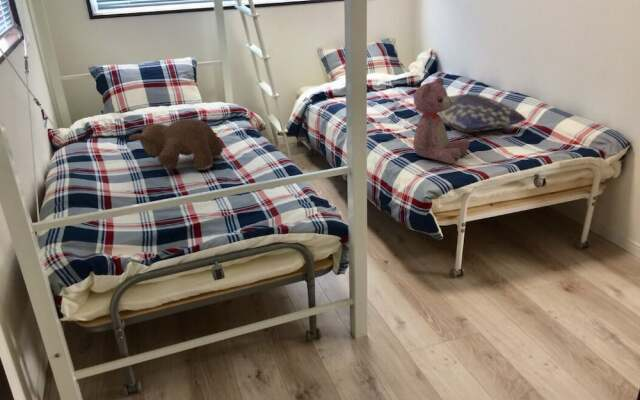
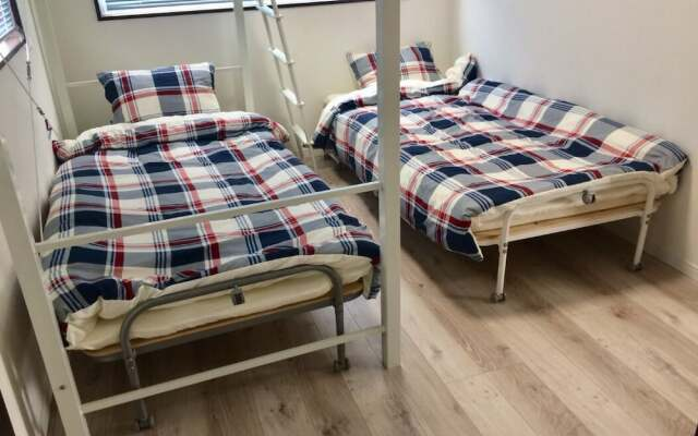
- cushion [437,93,527,133]
- teddy bear [412,76,471,165]
- teddy bear [128,118,224,171]
